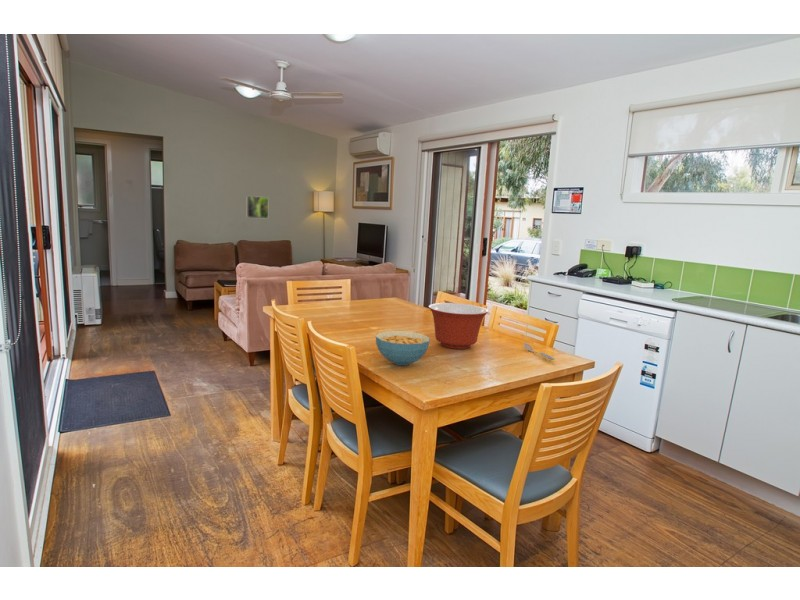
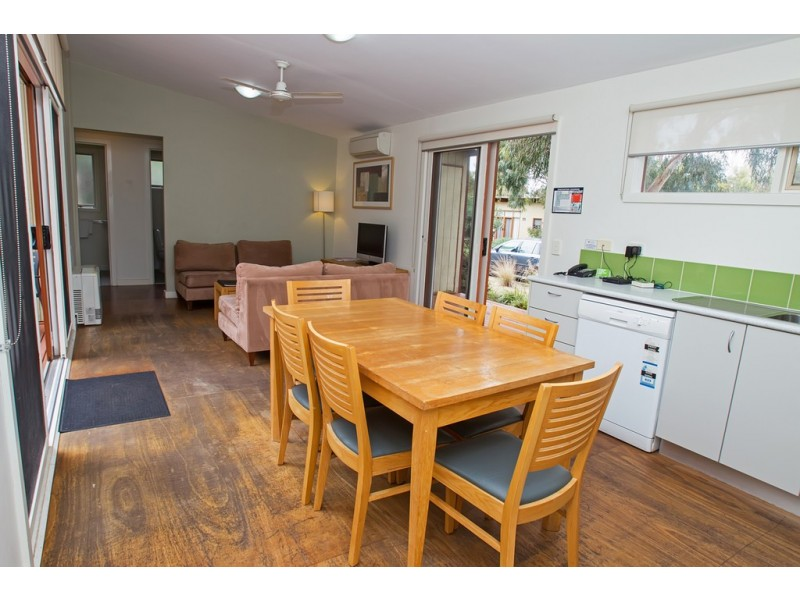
- mixing bowl [428,302,489,350]
- spoon [523,342,556,361]
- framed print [246,195,270,220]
- cereal bowl [375,330,431,366]
